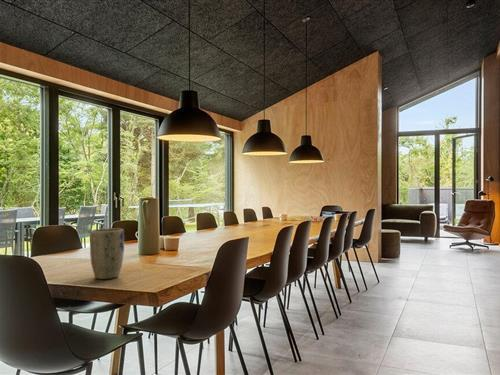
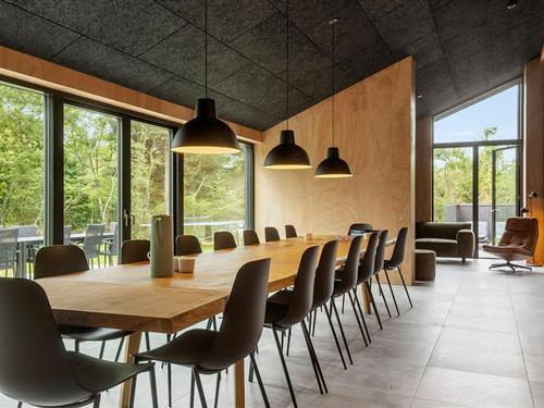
- plant pot [89,227,125,280]
